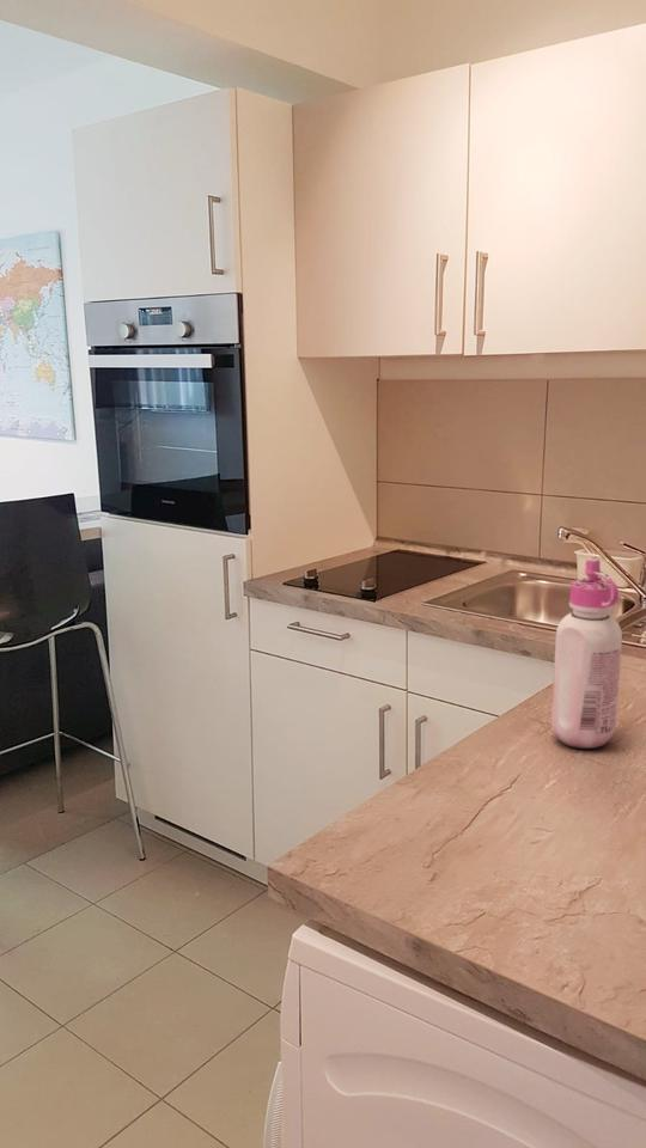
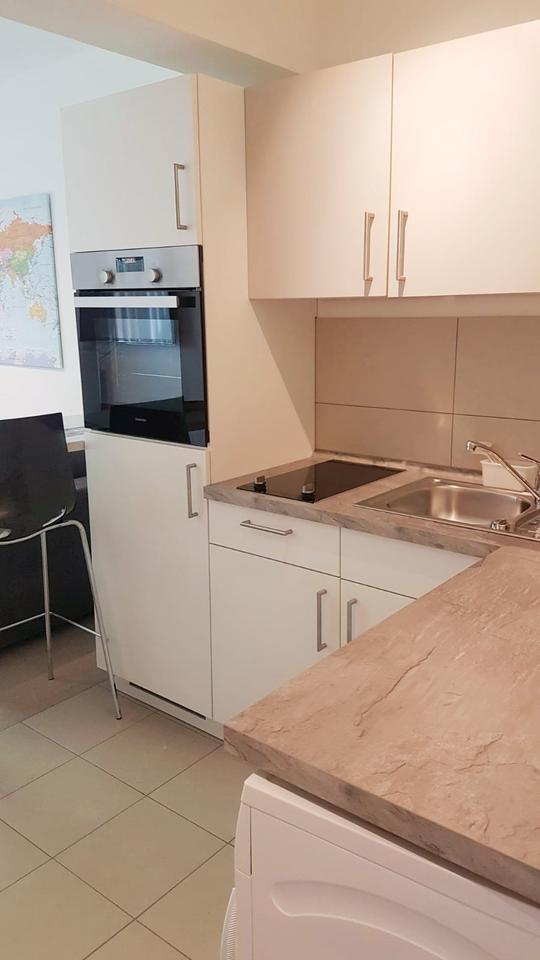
- glue bottle [550,556,623,750]
